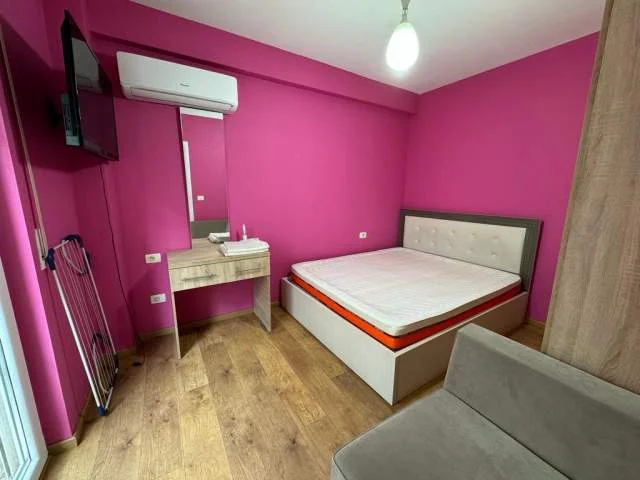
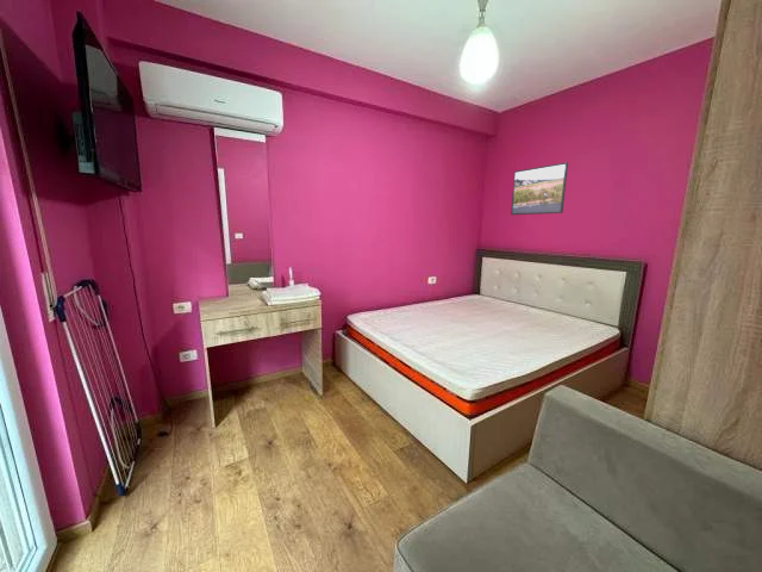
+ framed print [510,161,569,216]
